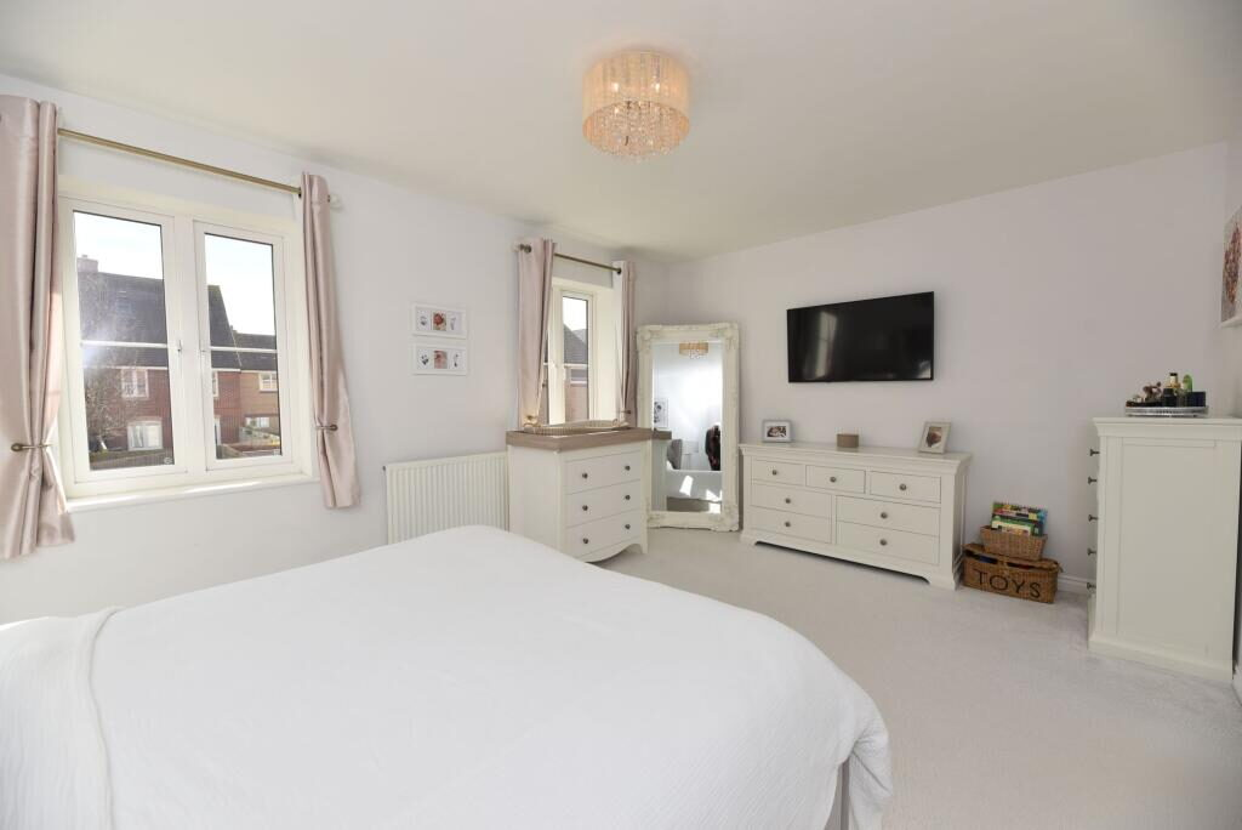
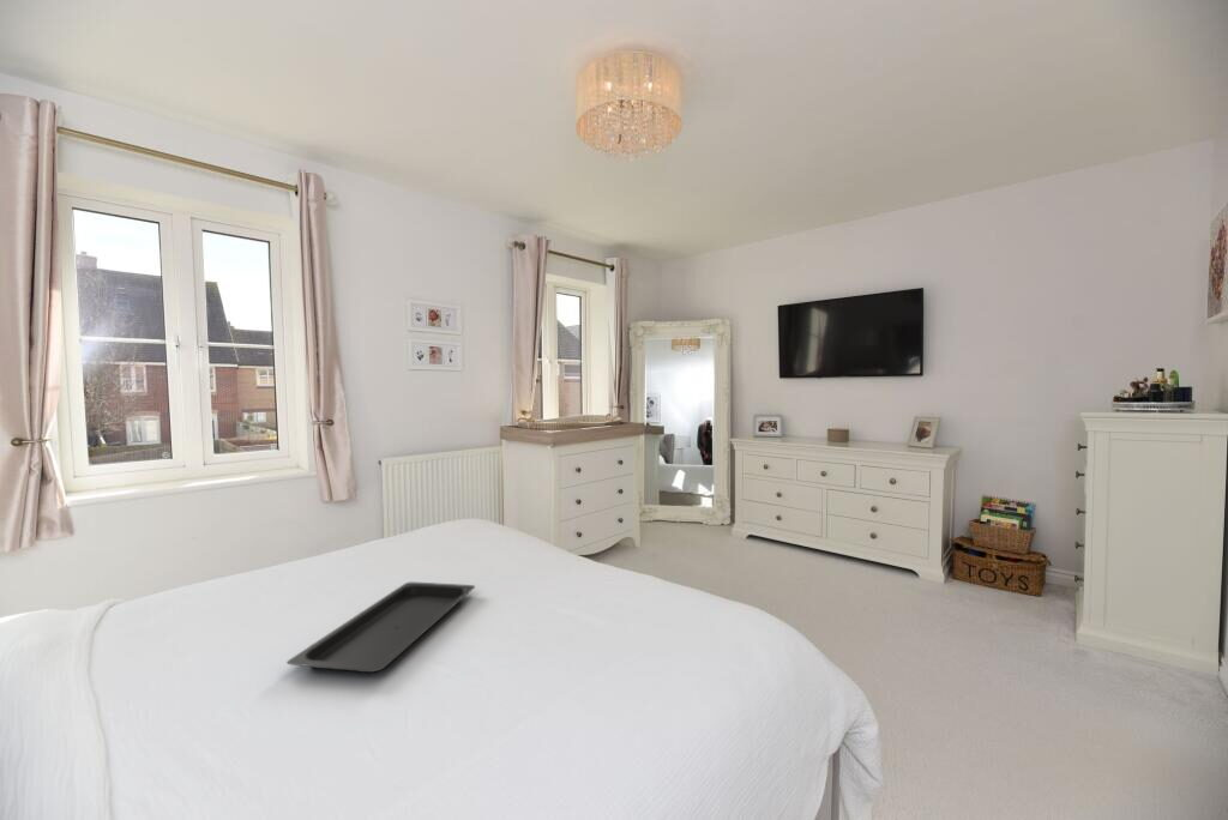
+ serving tray [287,581,476,674]
